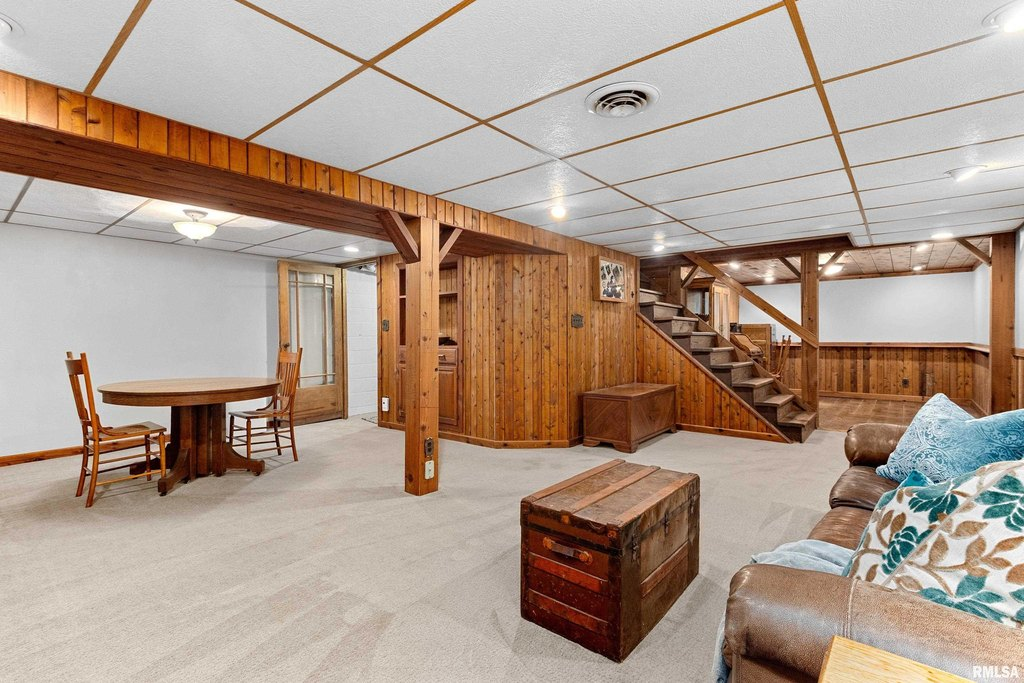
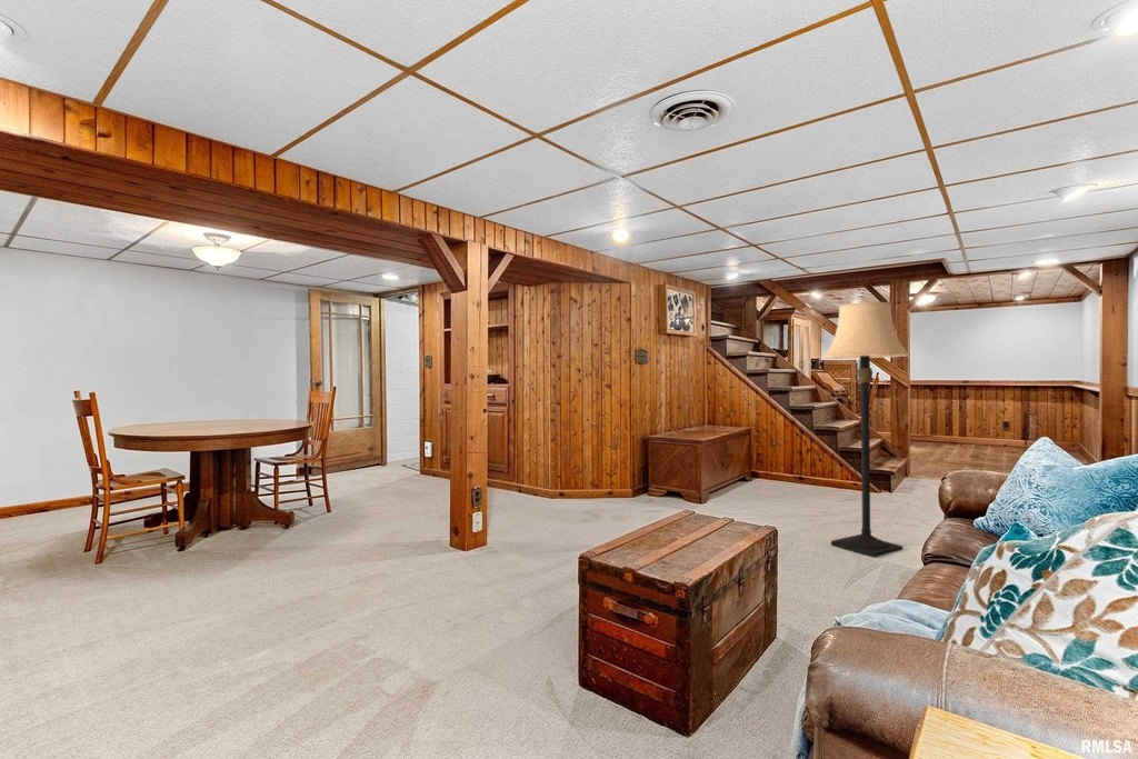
+ lamp [821,301,911,559]
